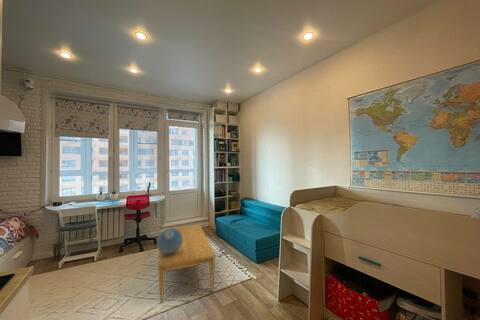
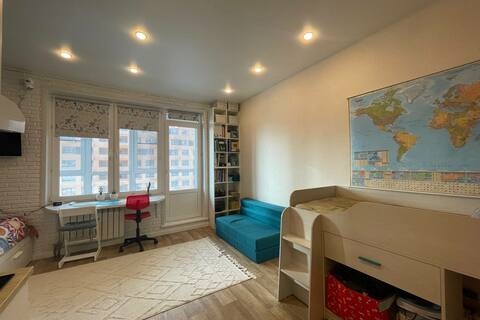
- coffee table [157,224,216,304]
- decorative globe [156,227,183,254]
